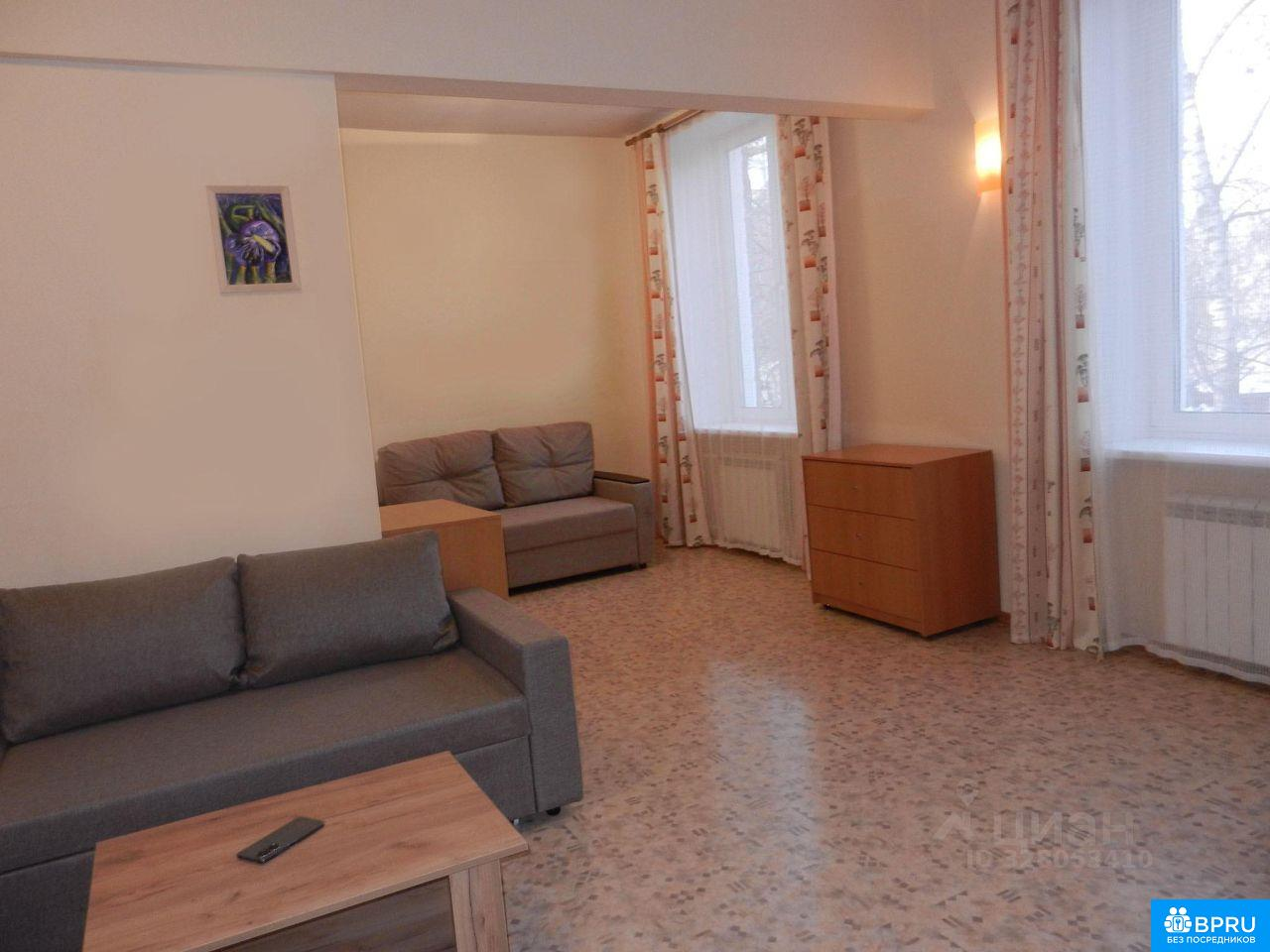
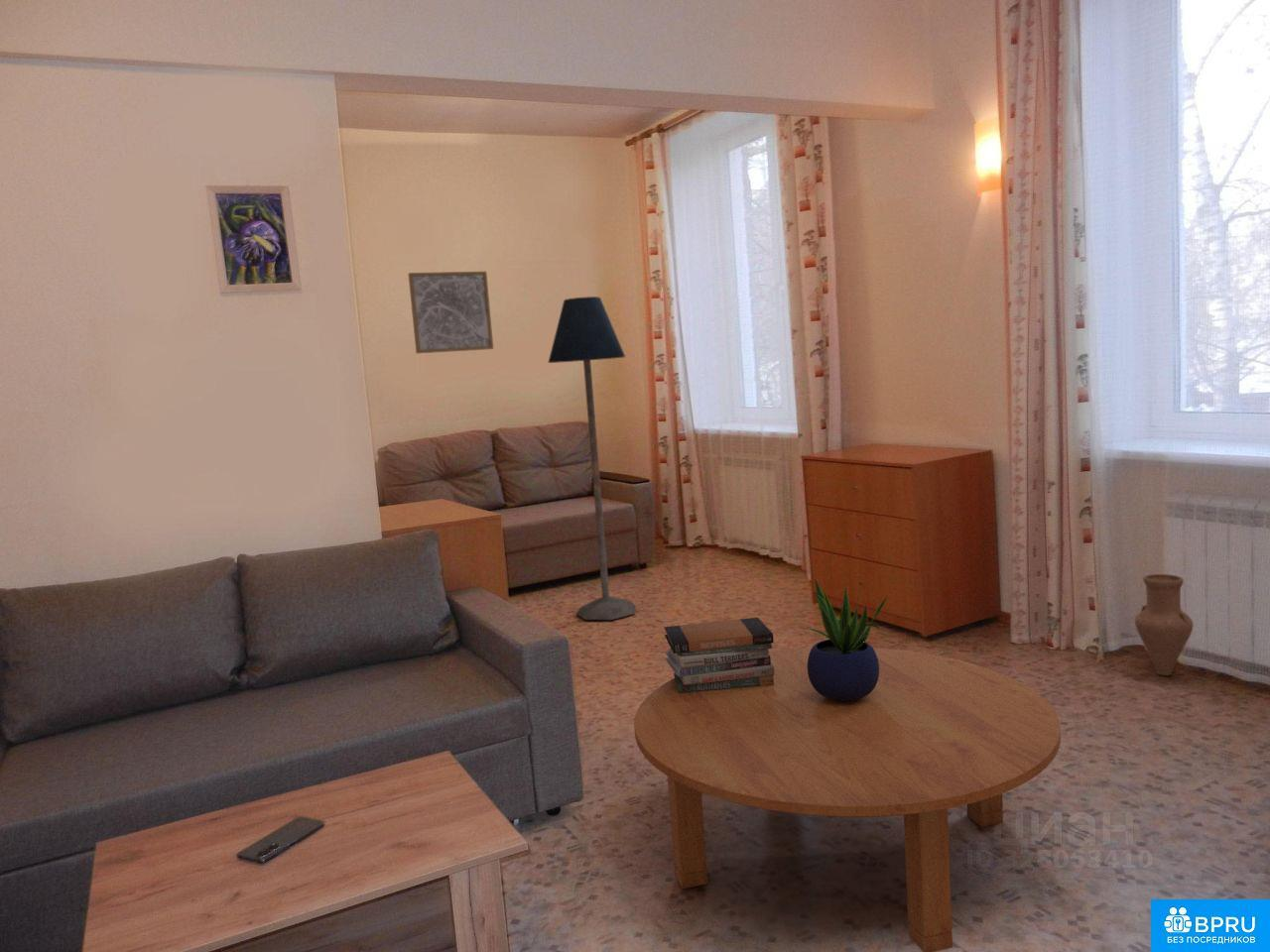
+ vase [1134,573,1194,676]
+ wall art [408,271,494,354]
+ floor lamp [547,296,637,621]
+ coffee table [633,647,1062,952]
+ potted plant [804,576,889,701]
+ book stack [663,617,775,693]
